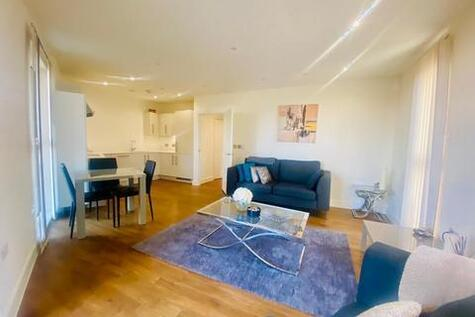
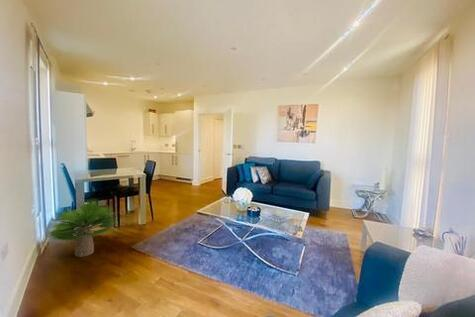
+ potted plant [44,198,118,258]
